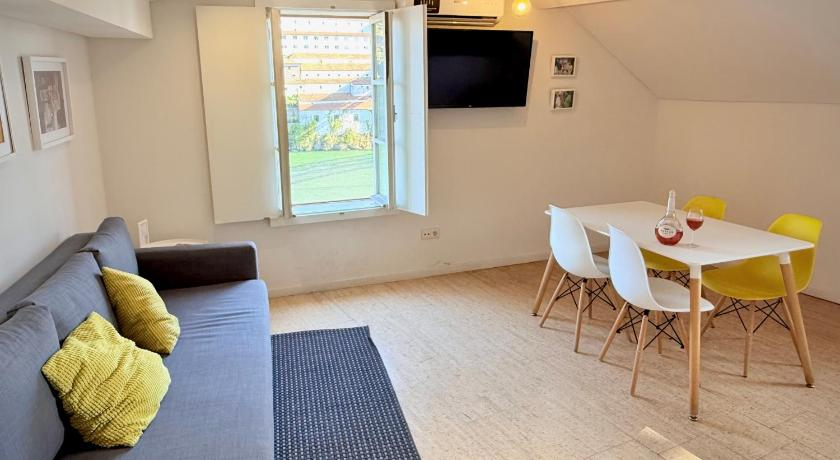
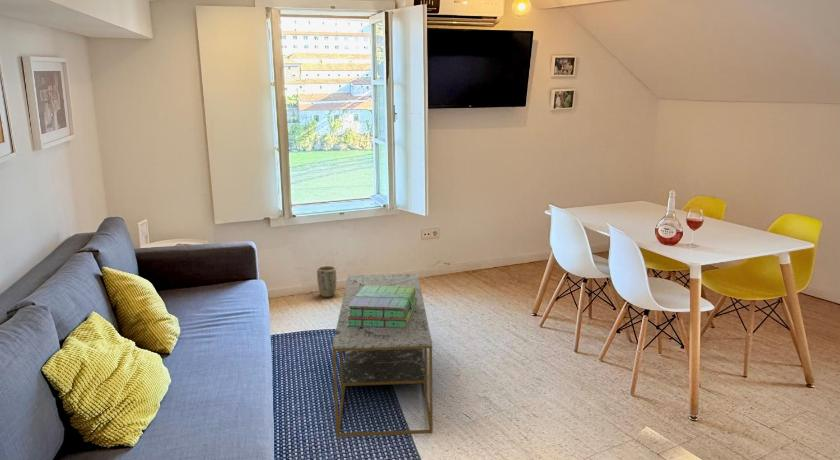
+ plant pot [316,265,337,298]
+ coffee table [331,273,434,438]
+ stack of books [346,285,417,328]
